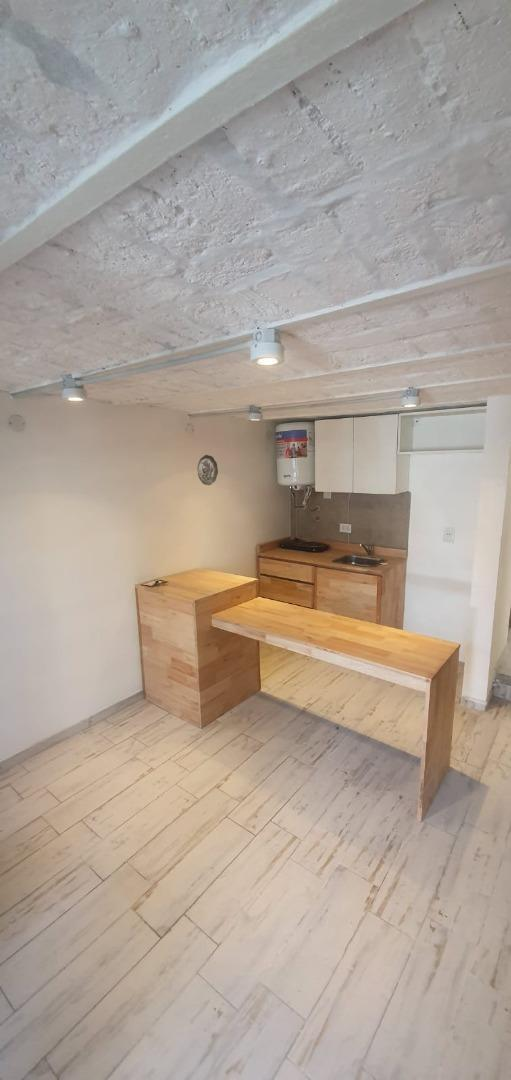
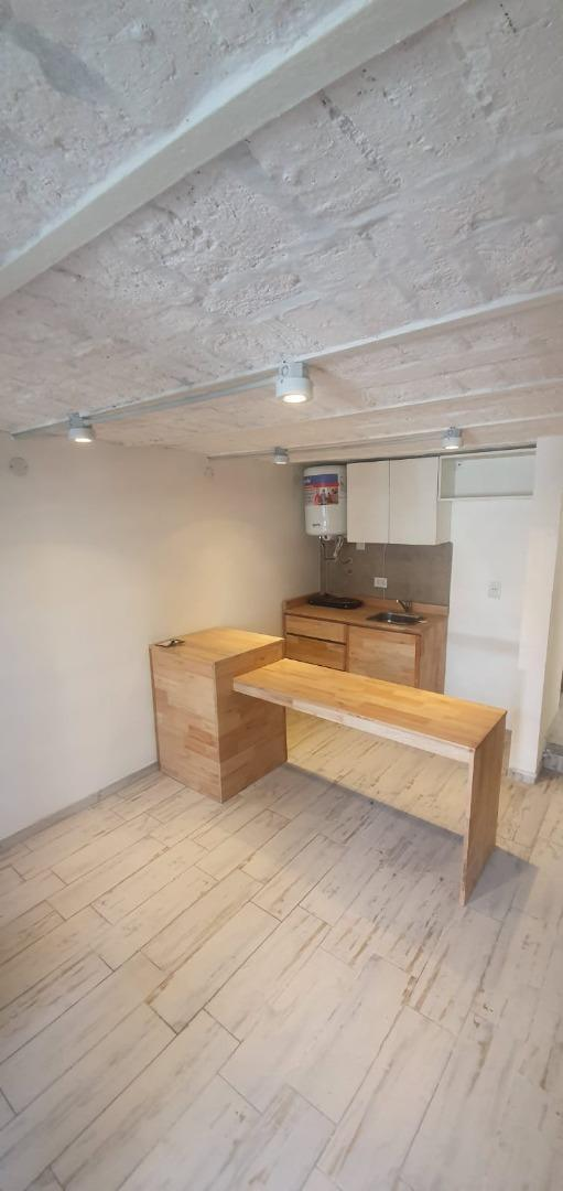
- decorative plate [197,454,219,486]
